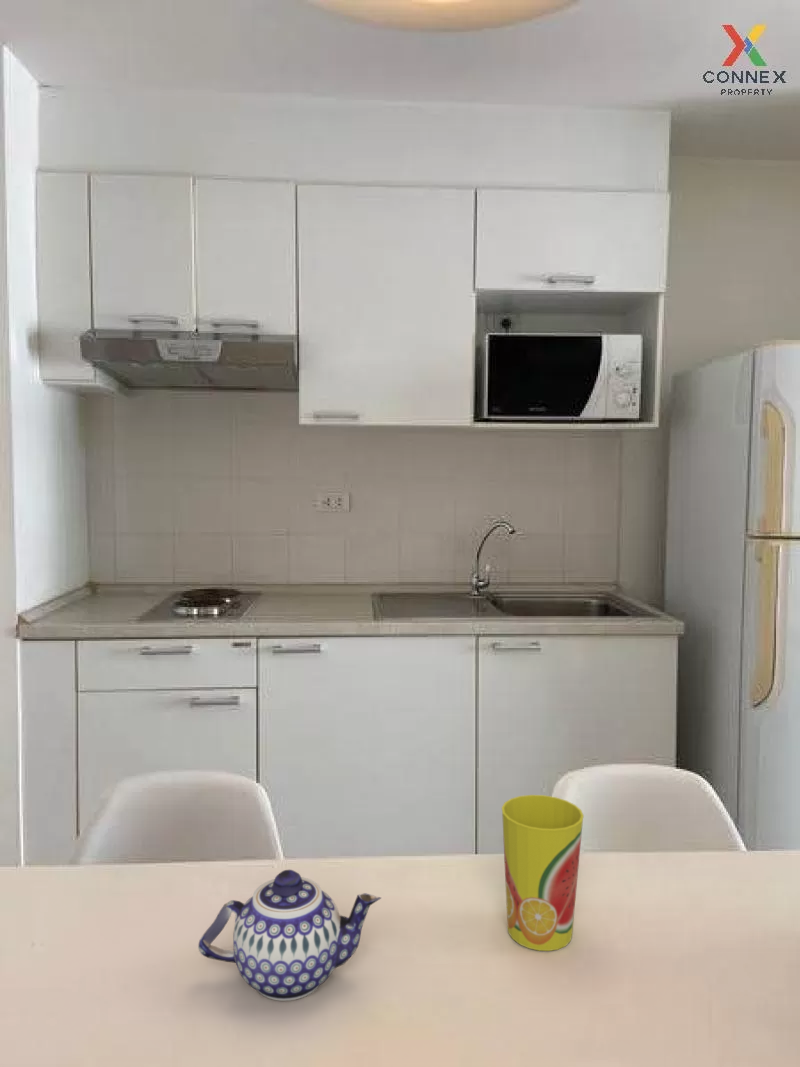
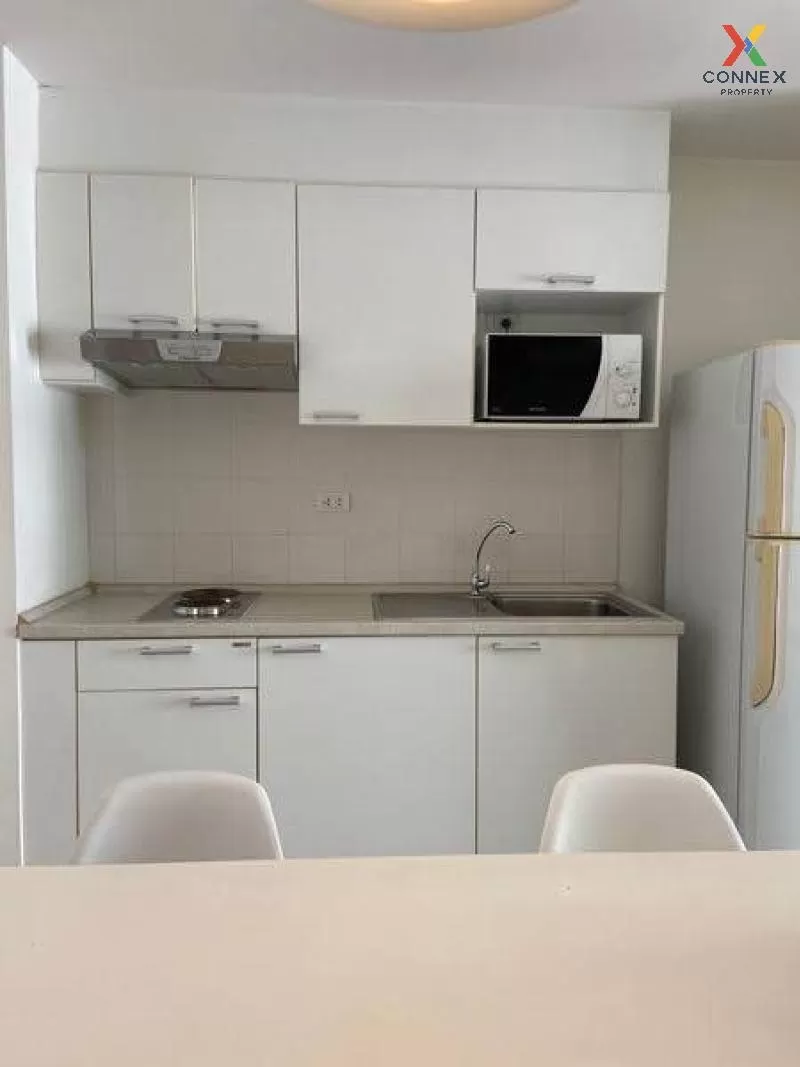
- teapot [197,869,382,1002]
- cup [501,794,585,952]
